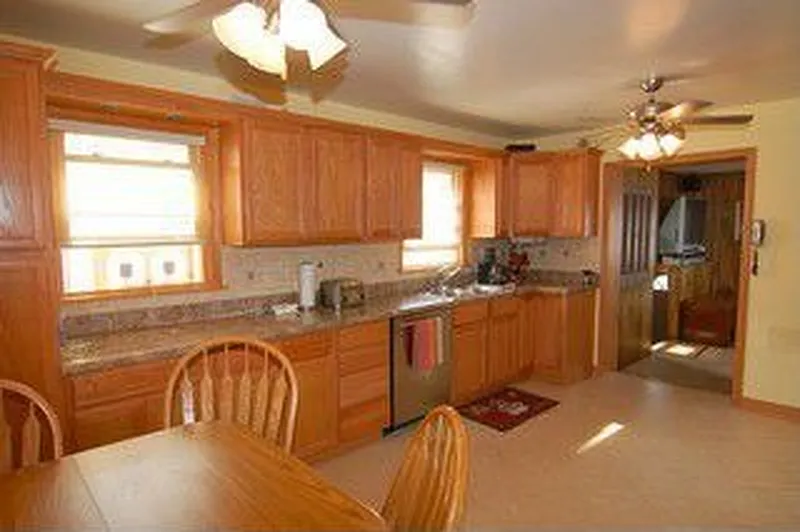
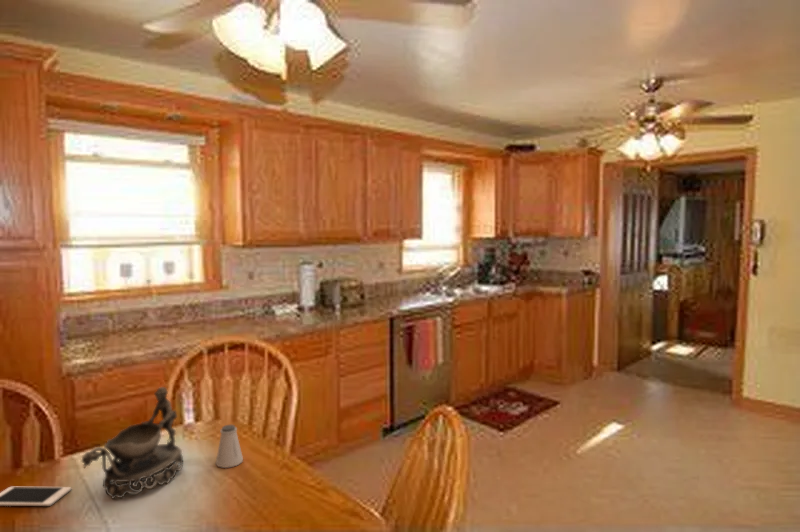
+ decorative bowl [81,386,184,500]
+ cell phone [0,486,72,507]
+ saltshaker [215,424,244,469]
